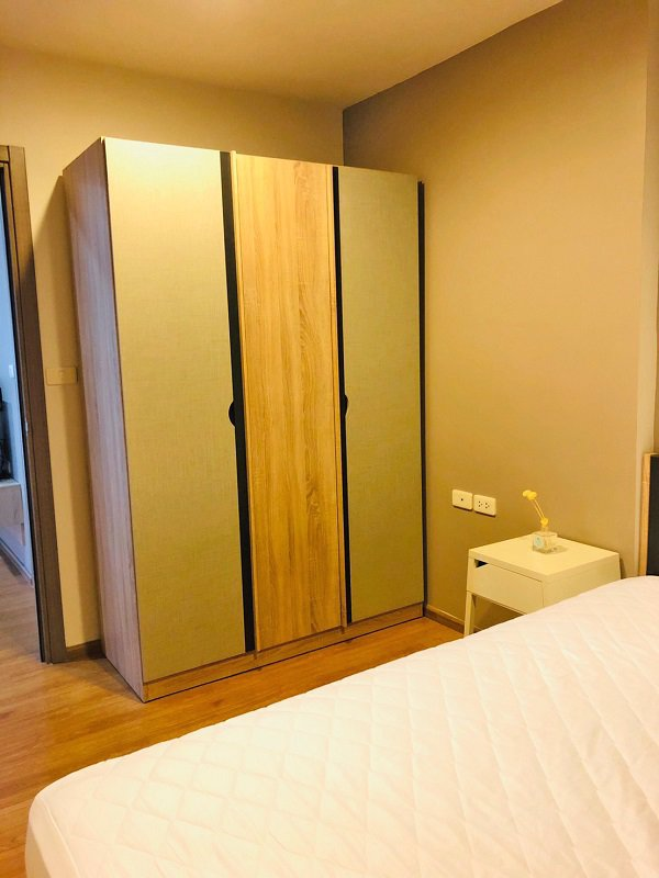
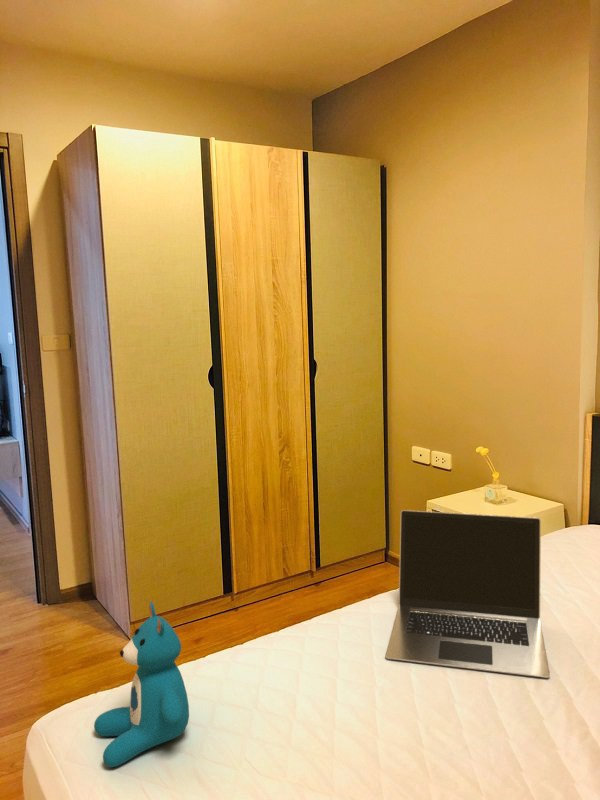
+ laptop [384,509,551,679]
+ teddy bear [93,601,190,768]
